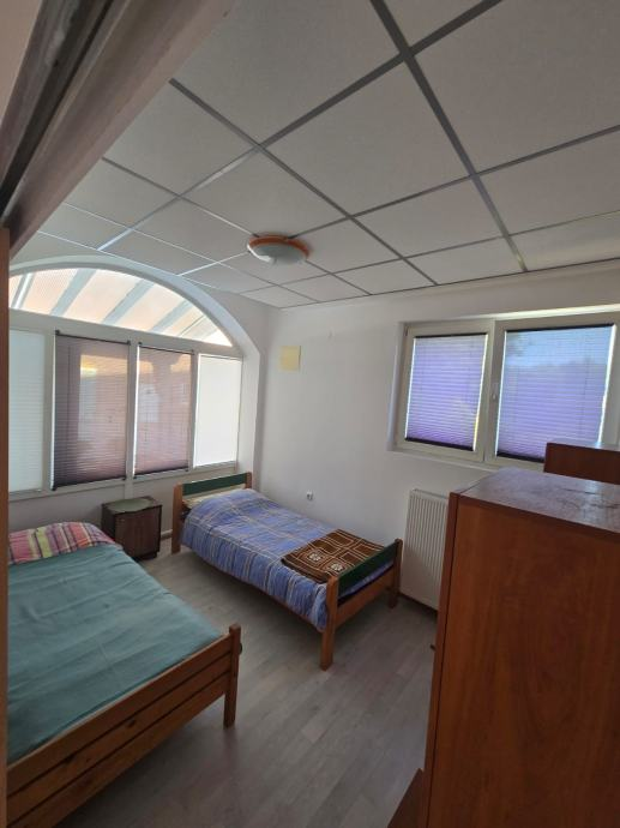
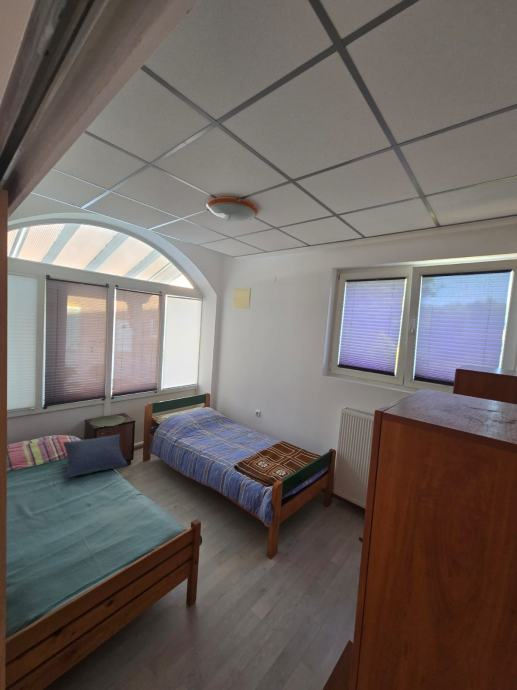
+ pillow [62,433,128,479]
